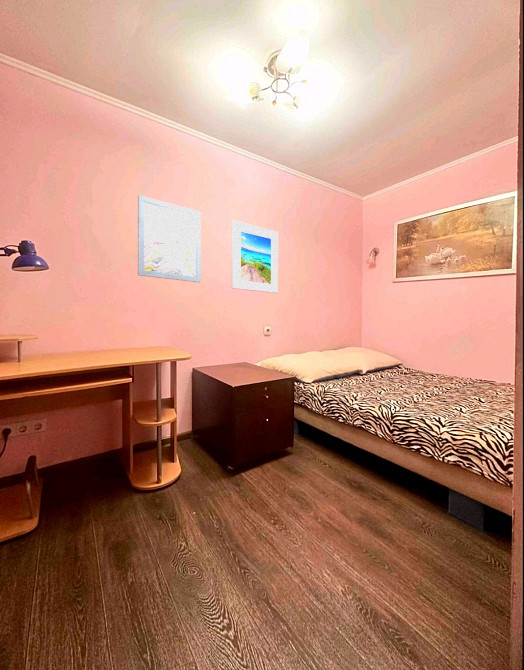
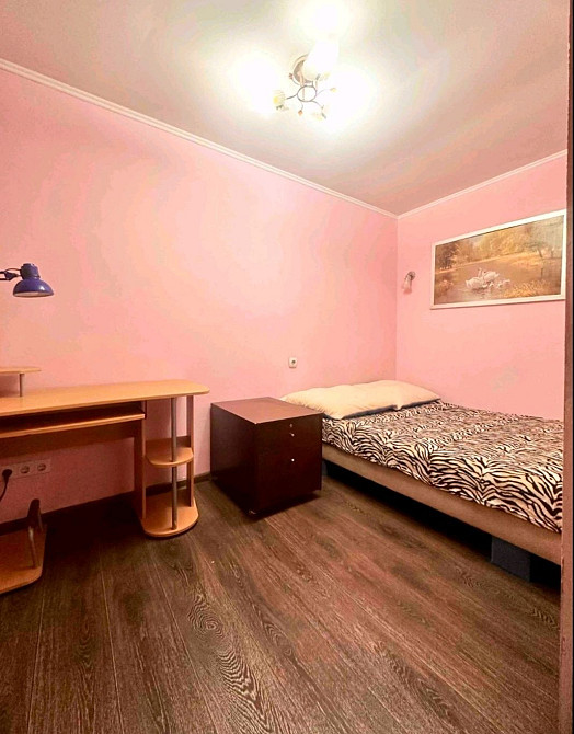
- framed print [231,219,279,294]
- wall art [137,194,202,283]
